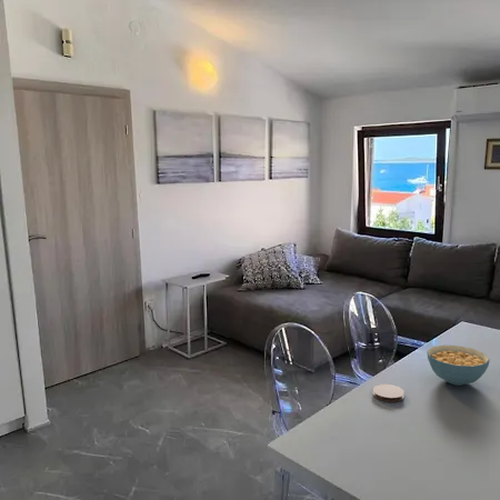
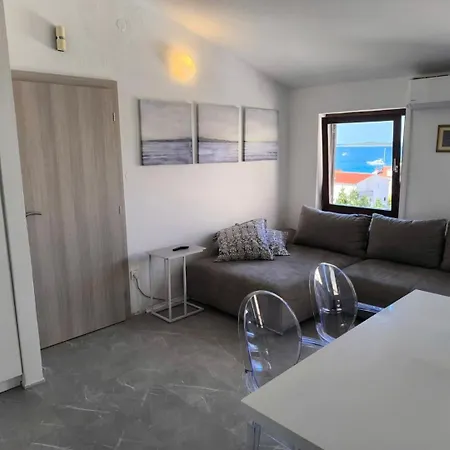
- cereal bowl [426,344,491,387]
- coaster [372,383,406,403]
